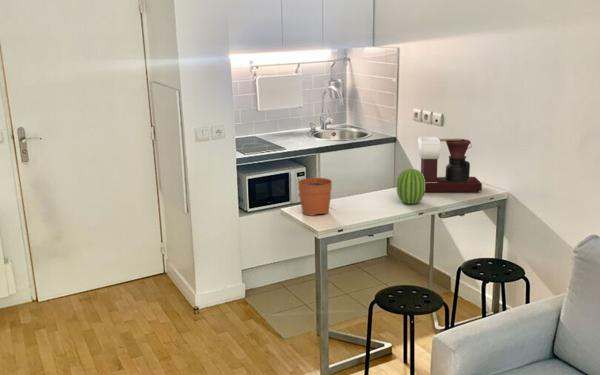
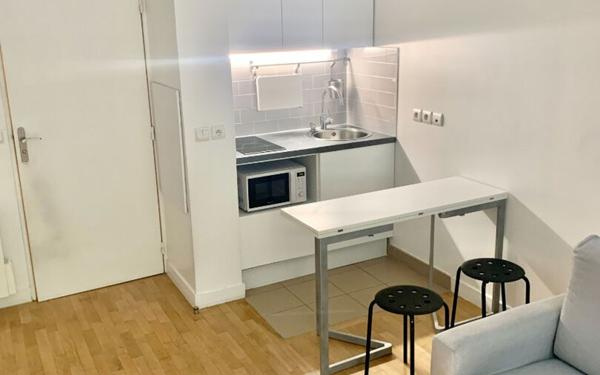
- fruit [396,168,426,205]
- plant pot [297,166,333,217]
- coffee maker [417,136,483,193]
